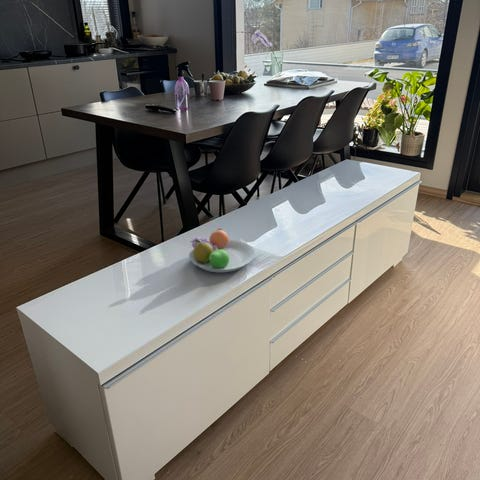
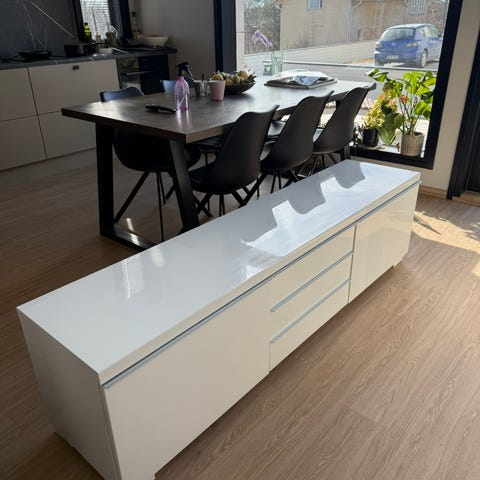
- fruit bowl [188,228,256,274]
